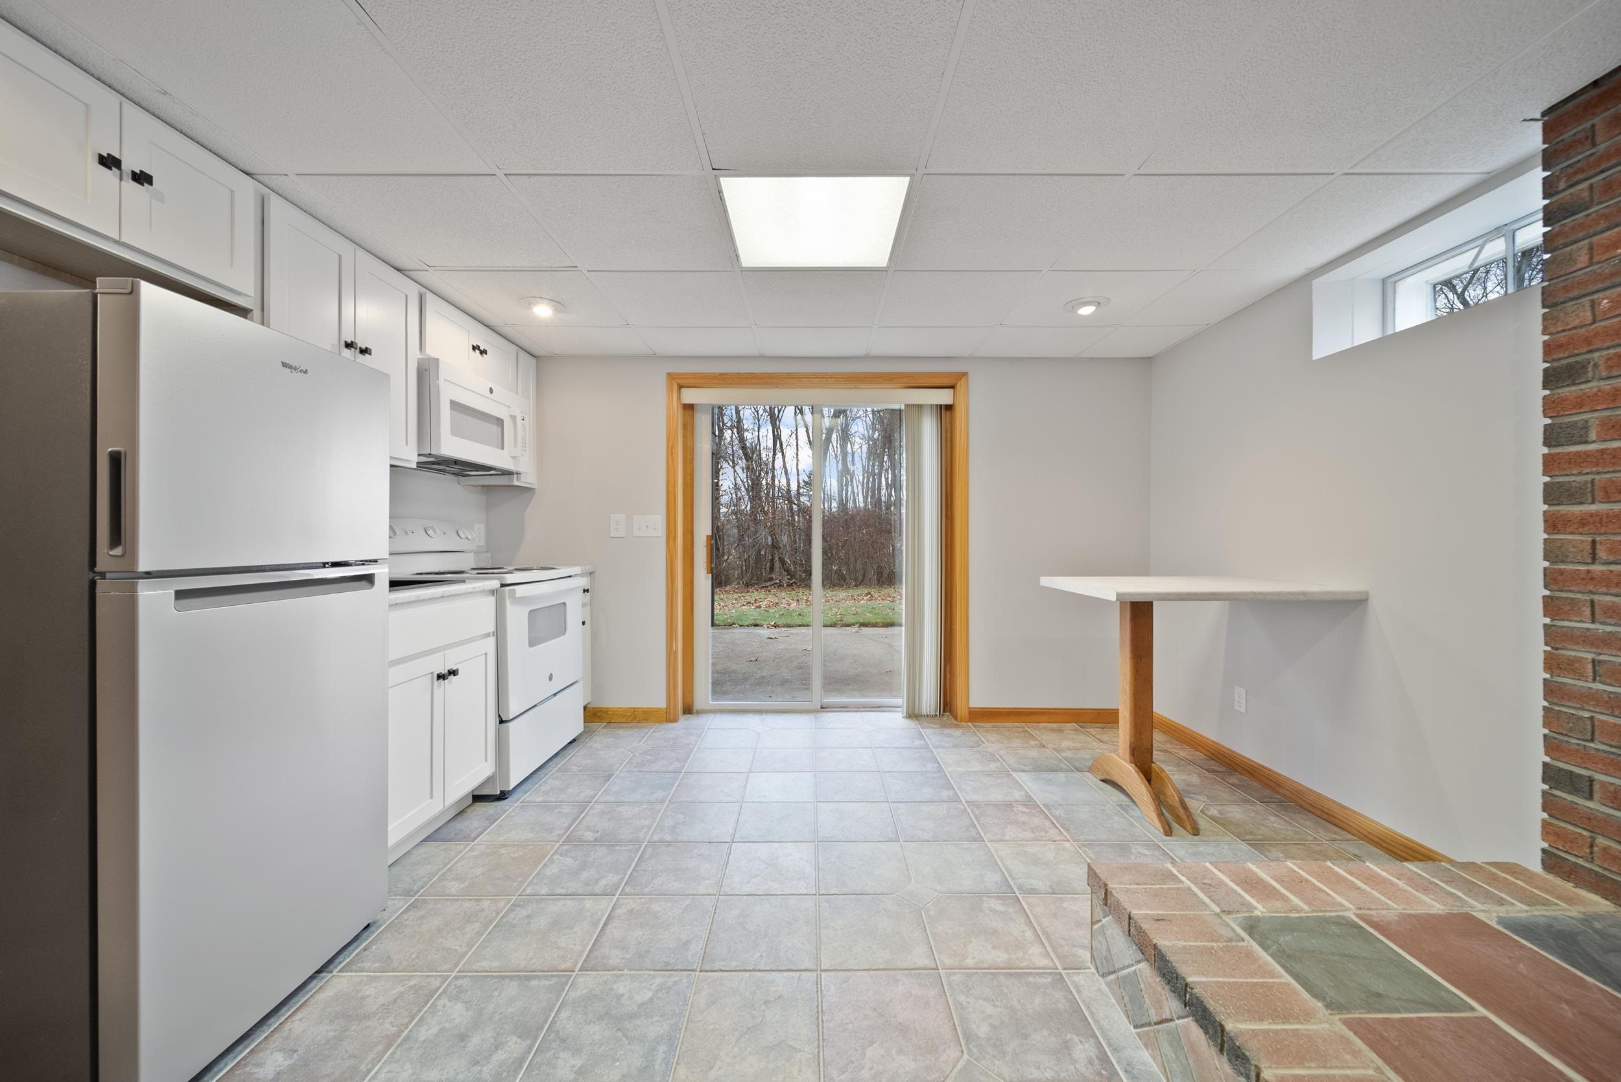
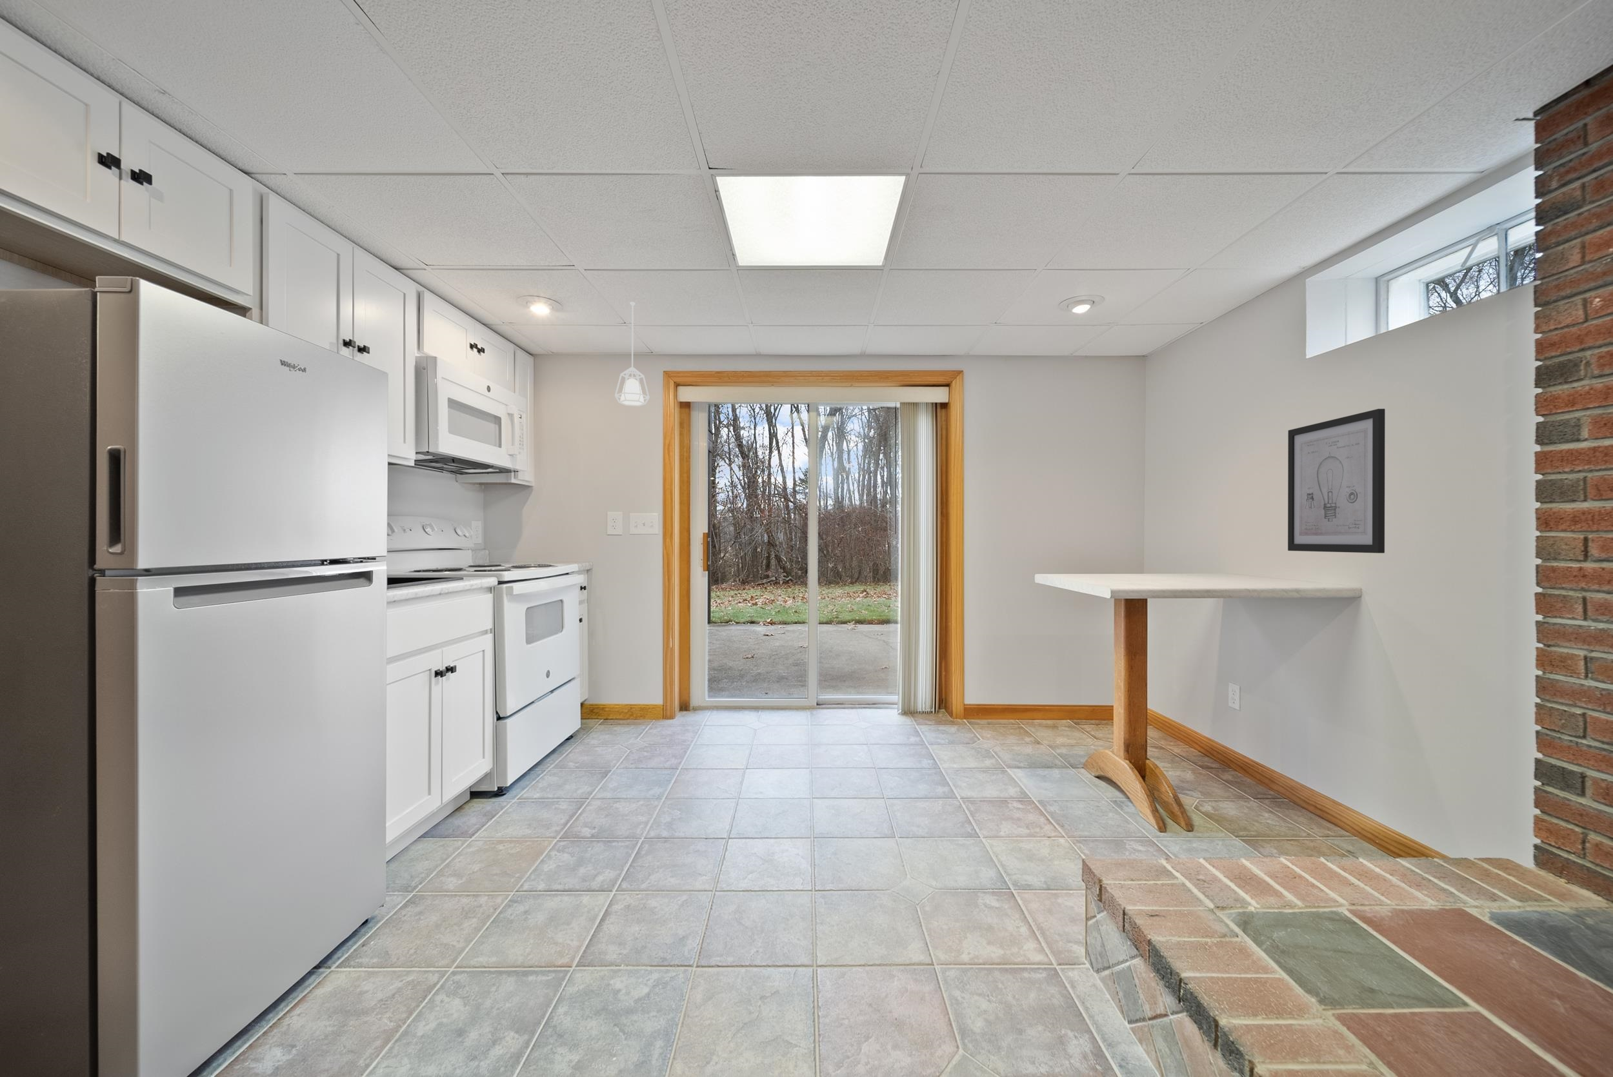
+ wall art [1287,409,1386,554]
+ pendant lamp [614,302,650,407]
